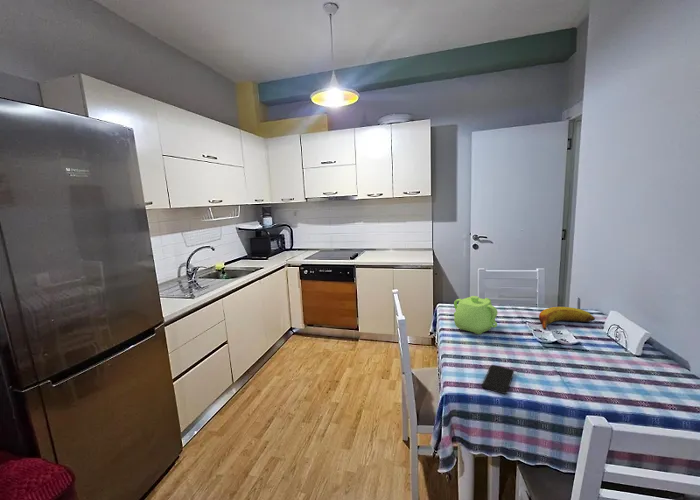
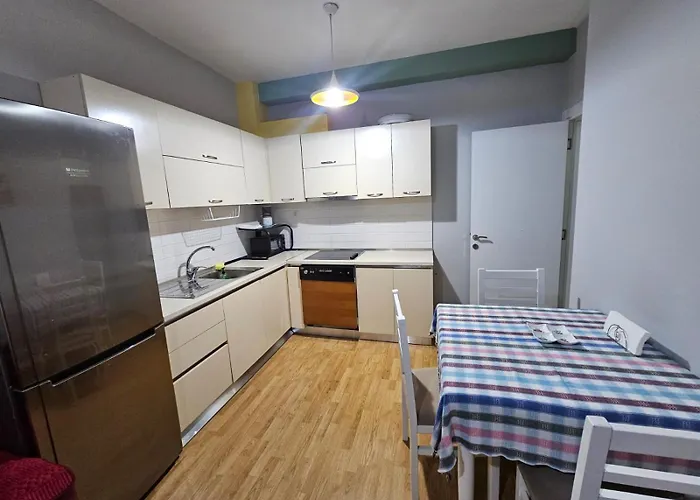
- teapot [453,295,498,335]
- fruit [538,306,596,331]
- smartphone [481,364,515,395]
